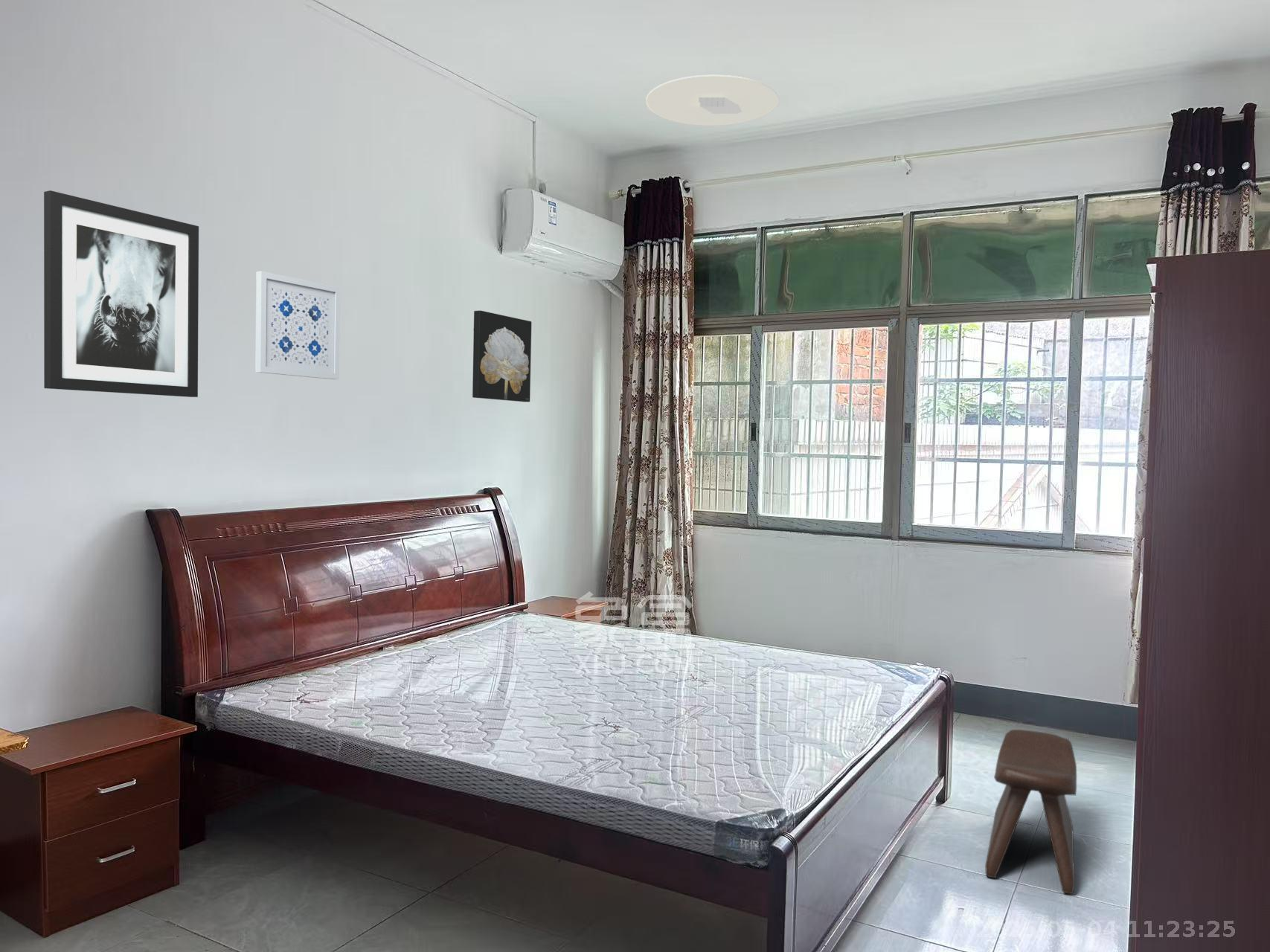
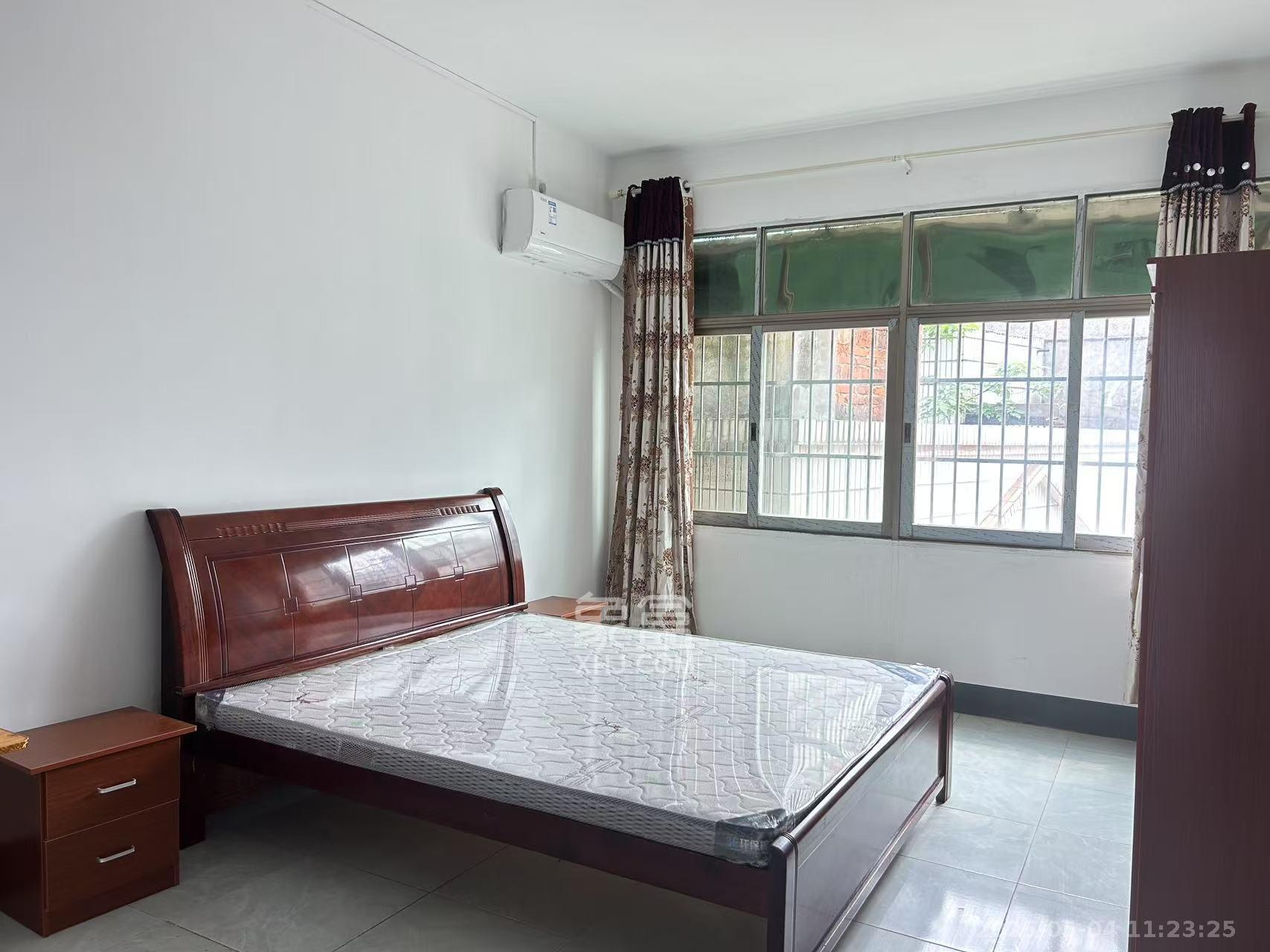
- wall art [472,309,532,402]
- ceiling light [645,74,780,127]
- wall art [254,271,341,380]
- wall art [43,190,199,398]
- stool [984,729,1077,895]
